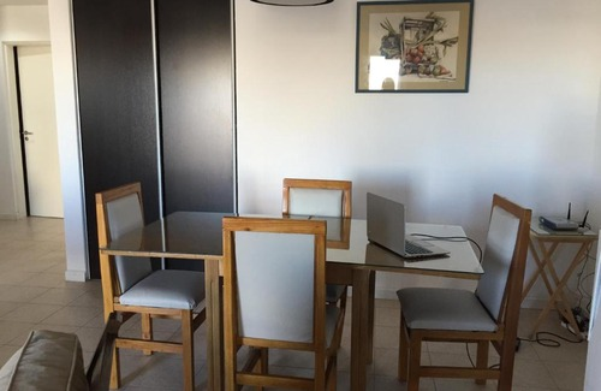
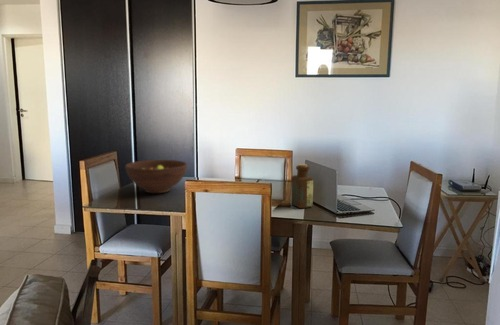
+ fruit bowl [124,159,188,194]
+ bottle [290,163,314,209]
